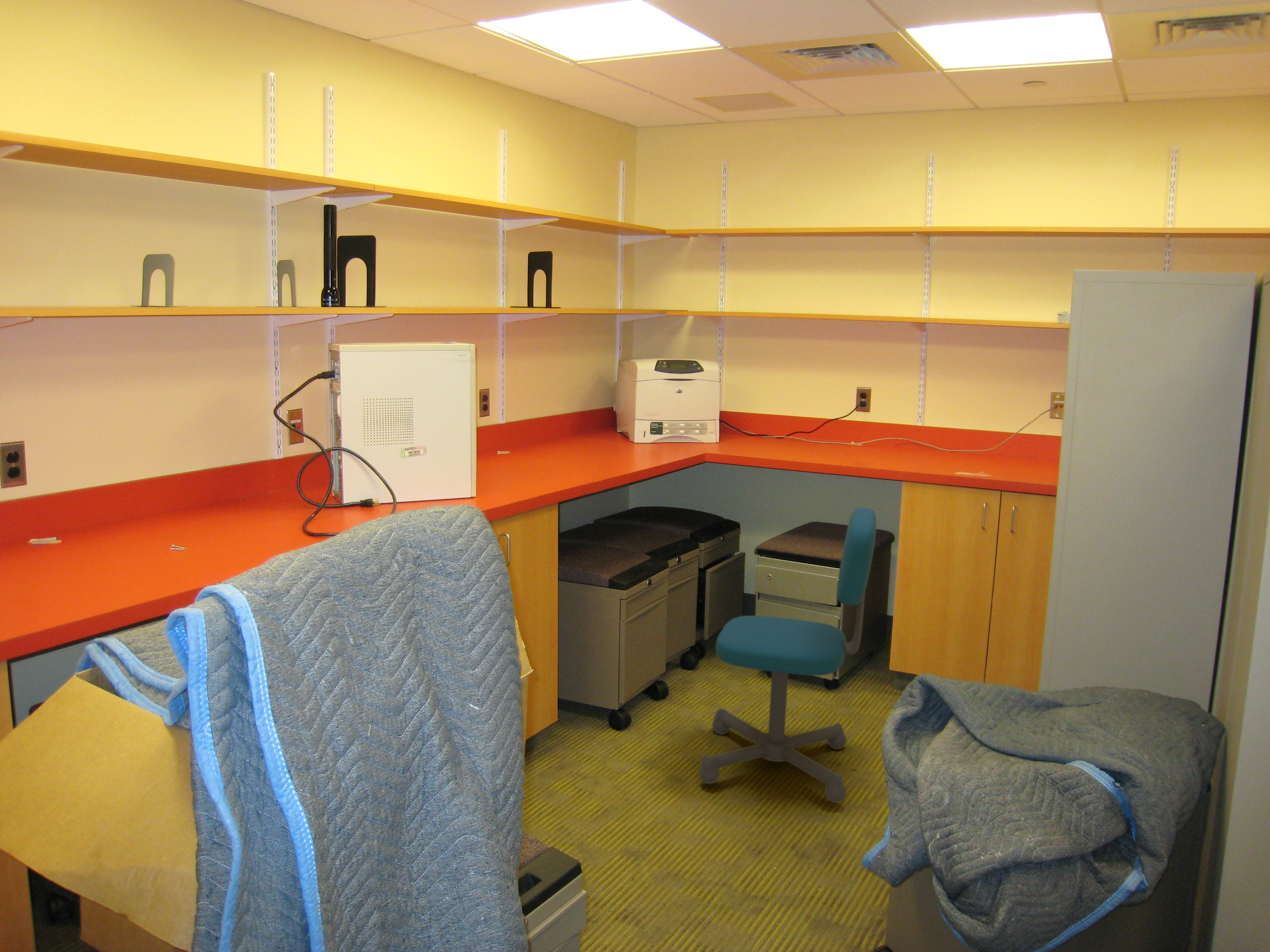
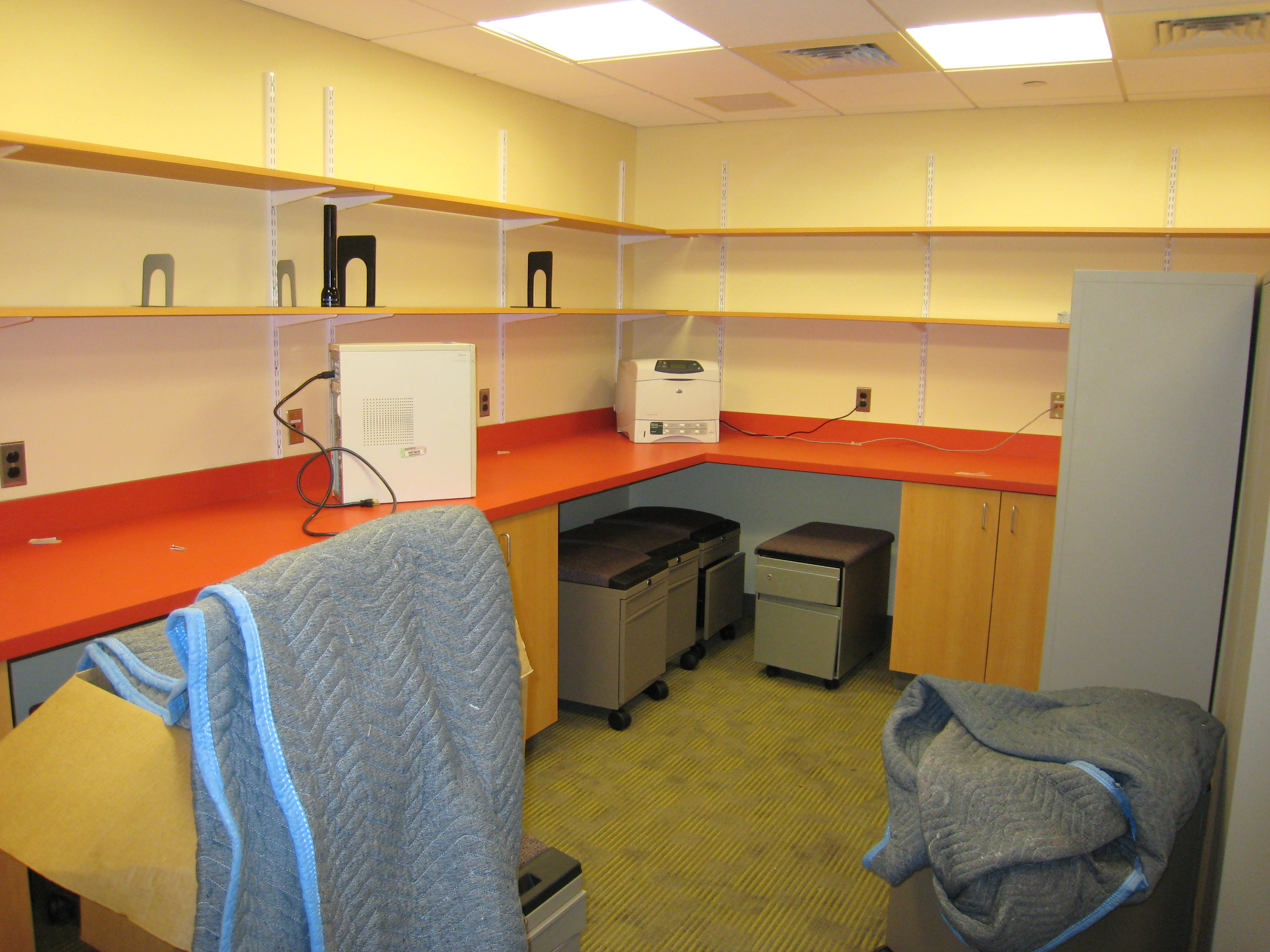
- office chair [698,507,876,803]
